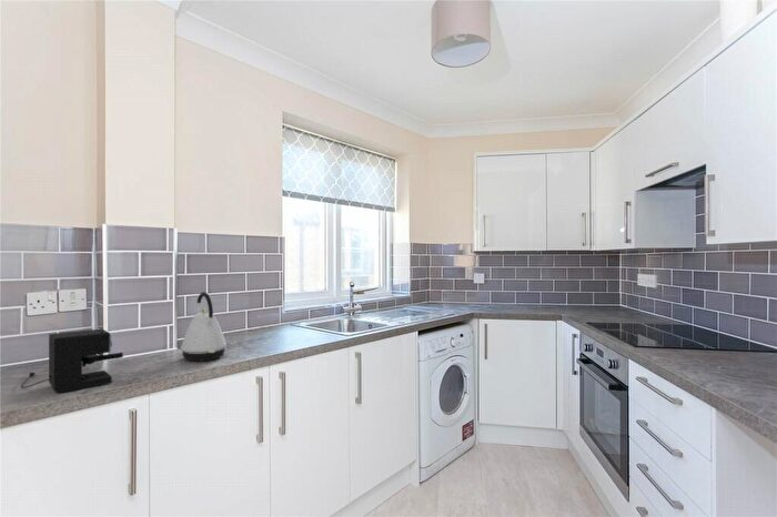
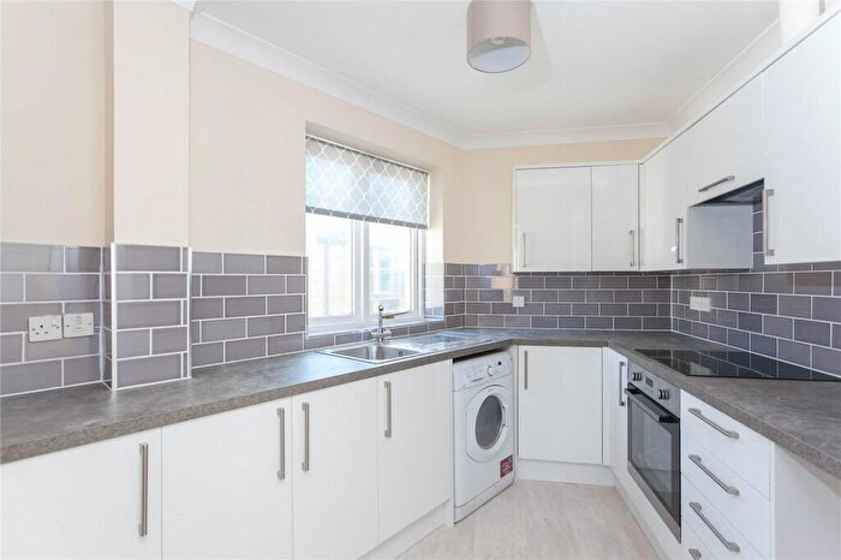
- kettle [180,291,228,363]
- coffee maker [20,328,124,394]
